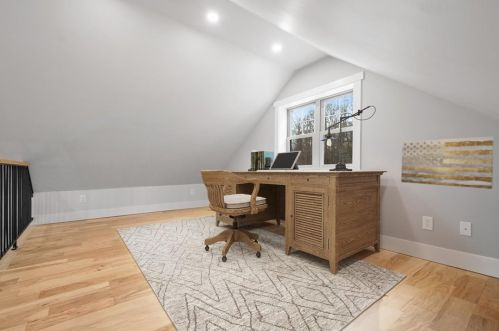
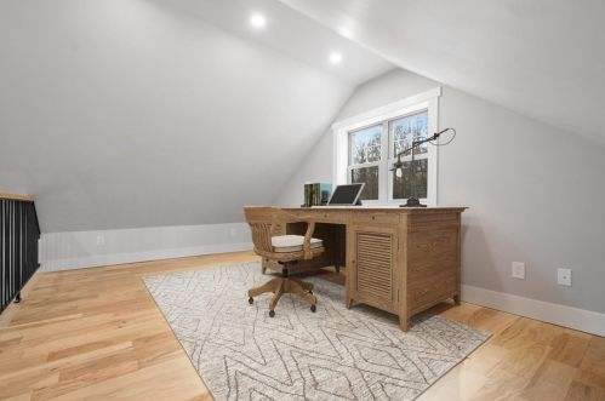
- wall art [400,135,495,190]
